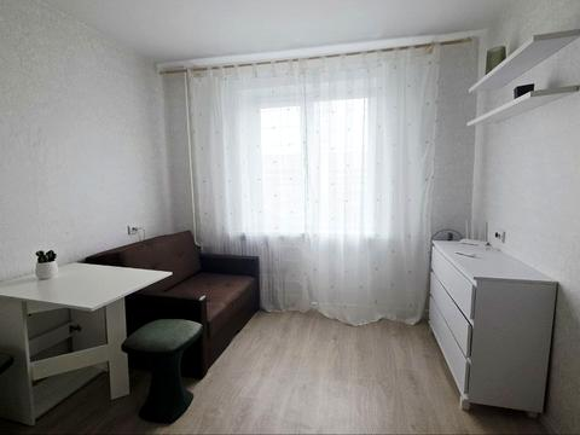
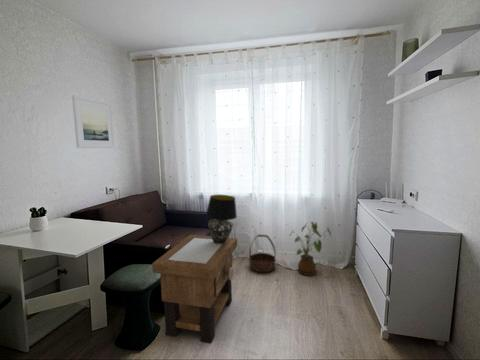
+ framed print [71,94,116,149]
+ table lamp [205,194,238,244]
+ house plant [289,221,333,276]
+ side table [151,234,238,344]
+ basket [248,233,276,273]
